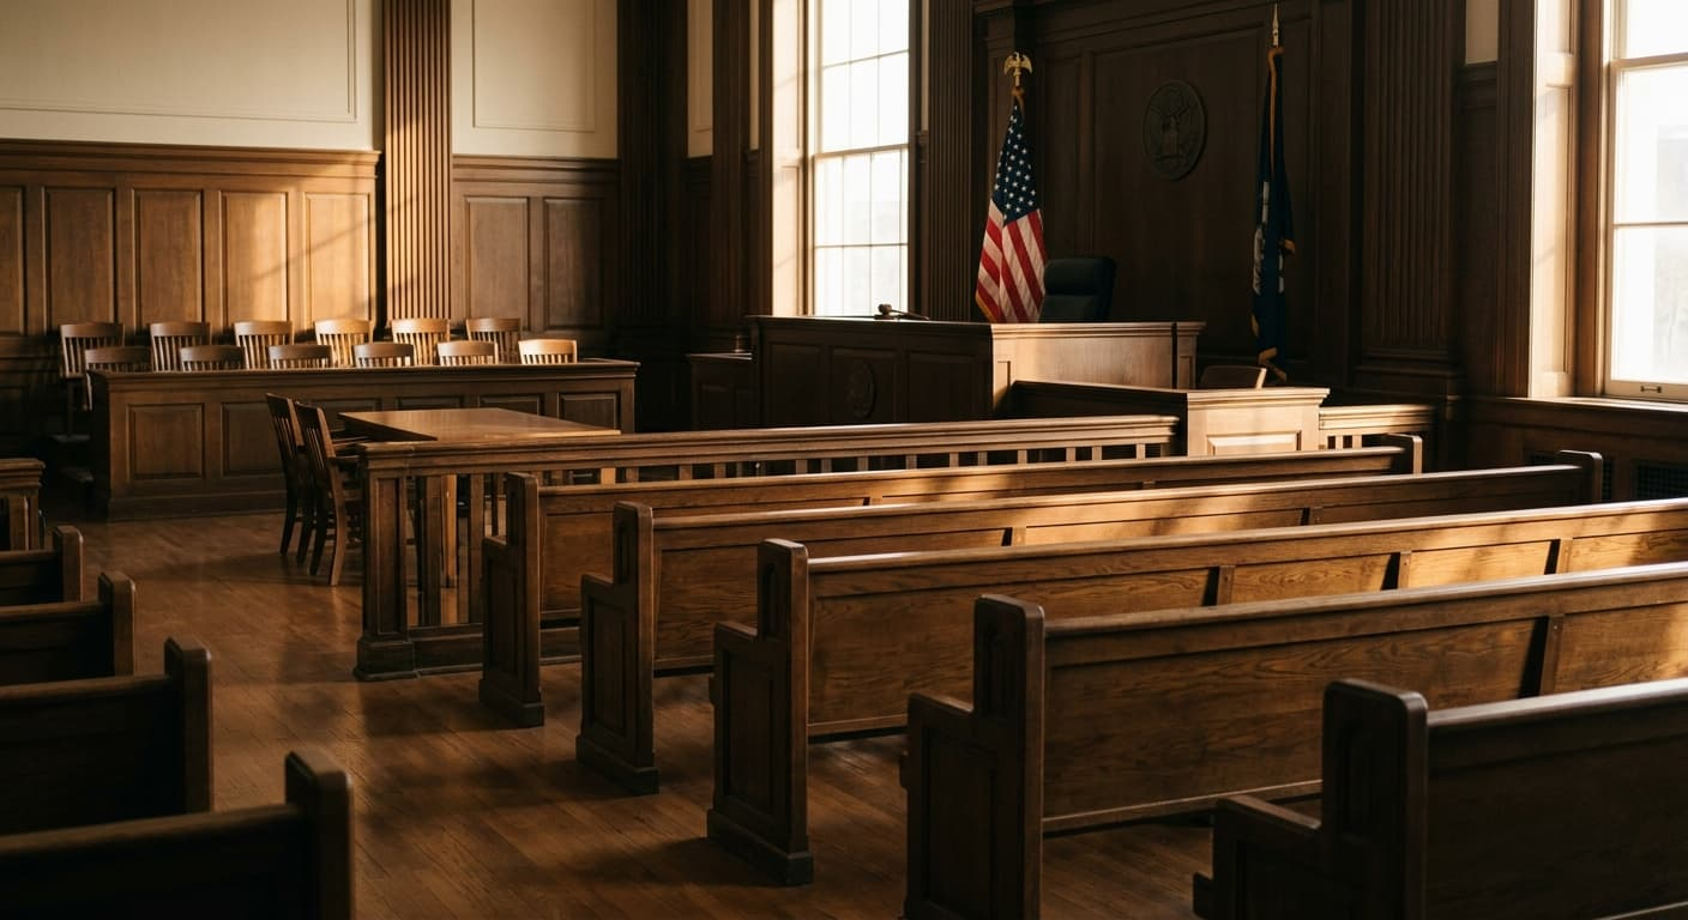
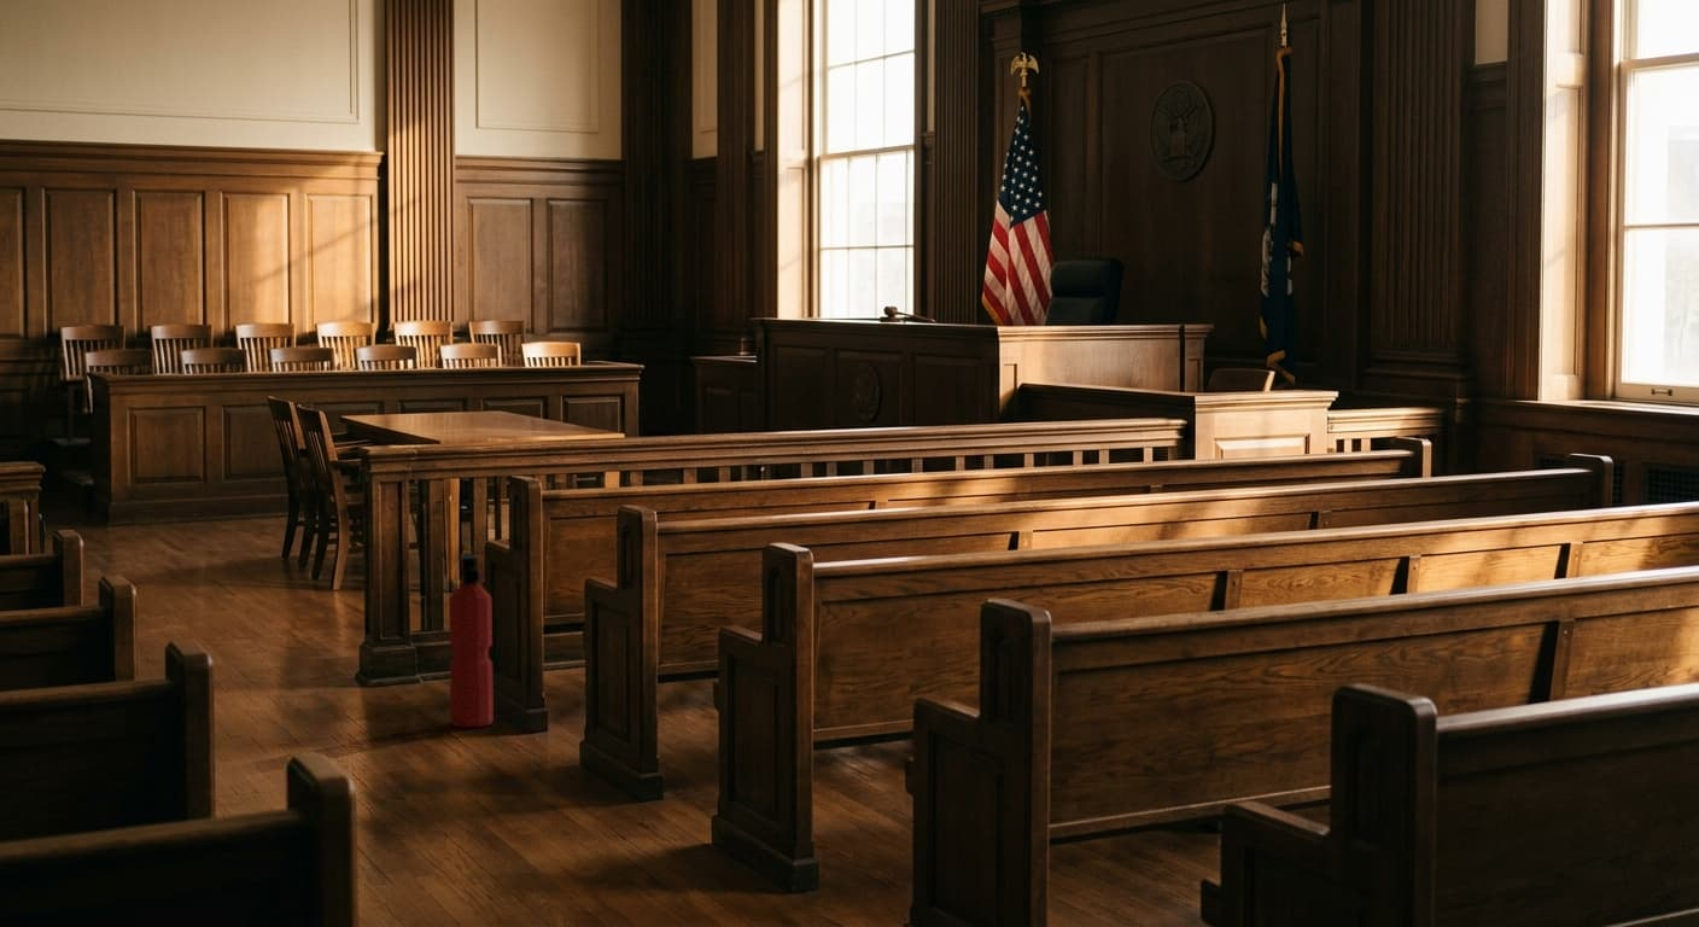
+ fire extinguisher [448,552,495,729]
